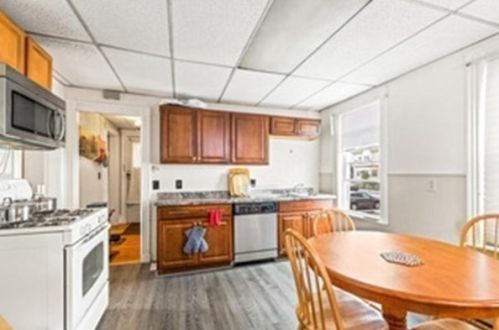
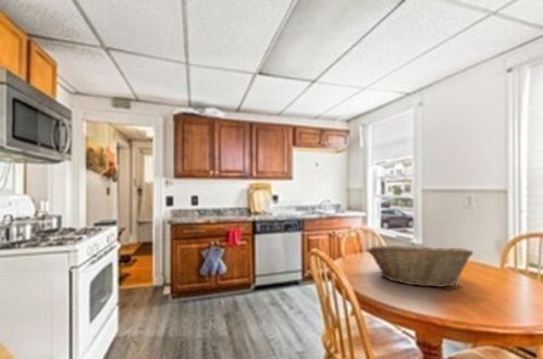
+ fruit basket [367,242,474,288]
